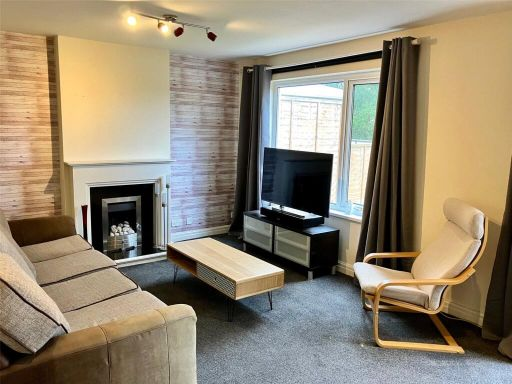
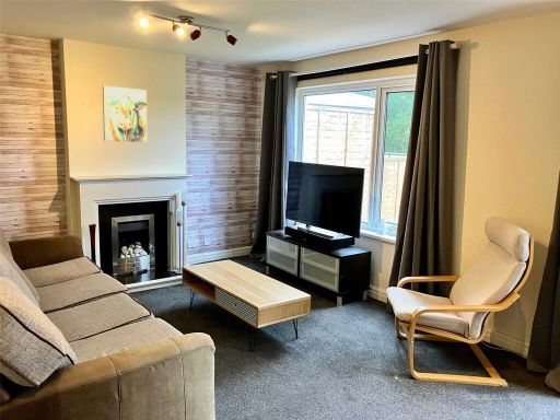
+ wall art [102,85,148,143]
